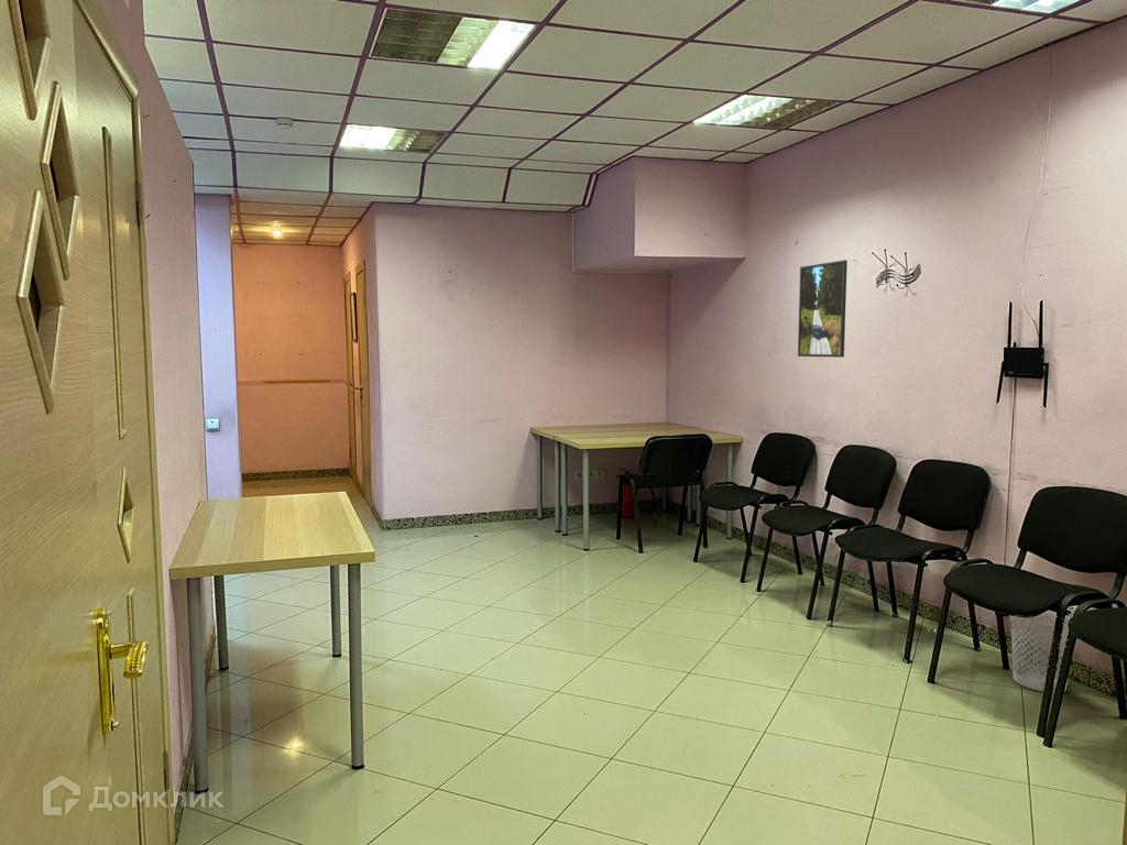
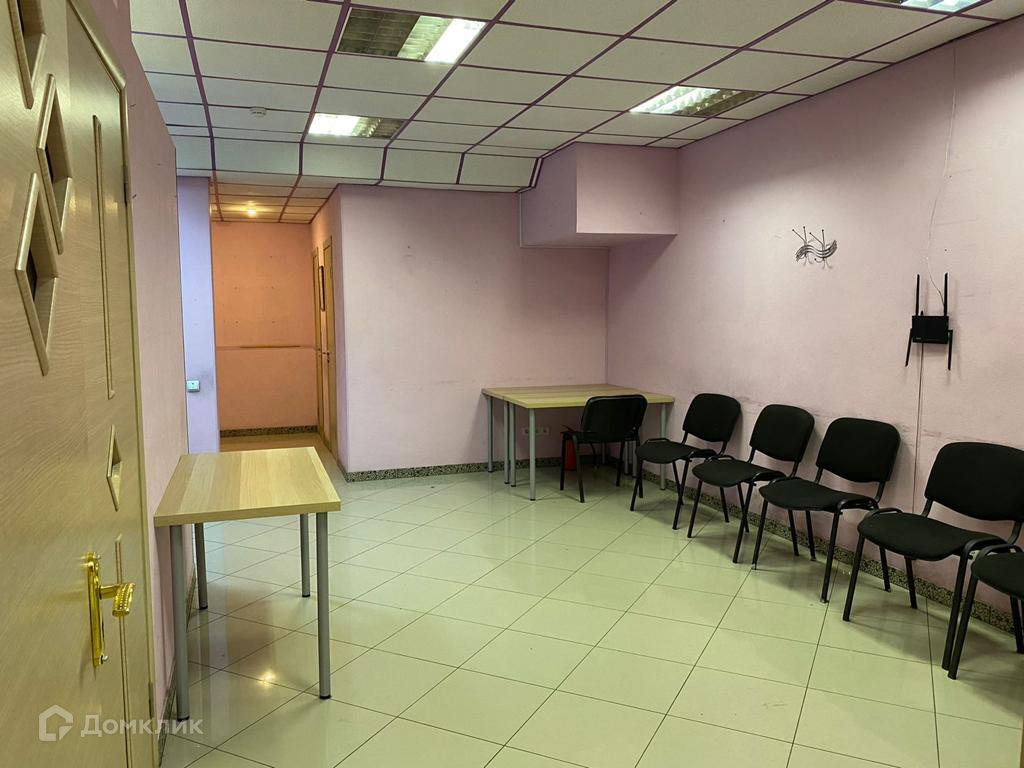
- wastebasket [1009,611,1072,692]
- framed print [797,259,849,359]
